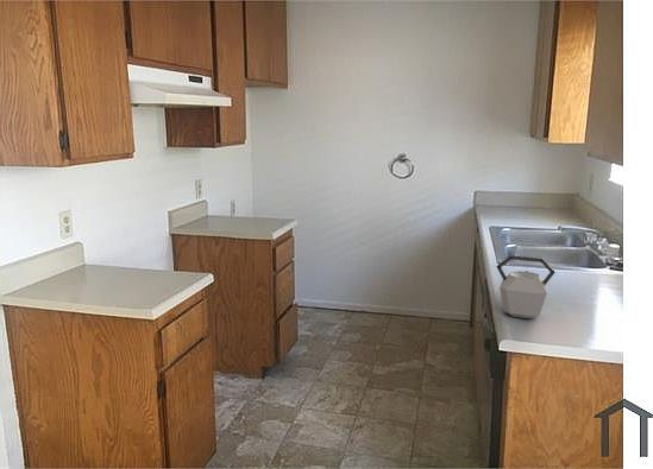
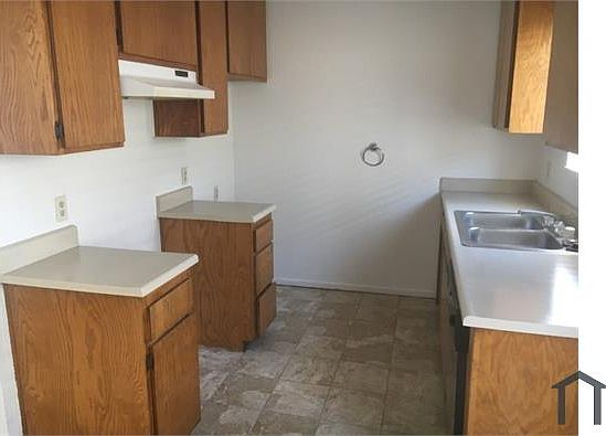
- kettle [495,254,557,319]
